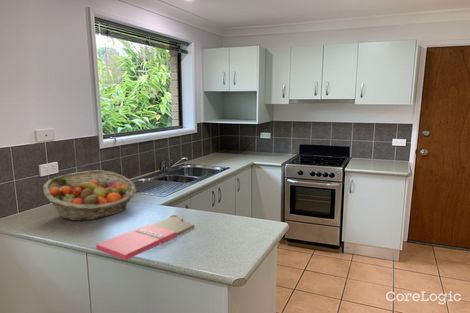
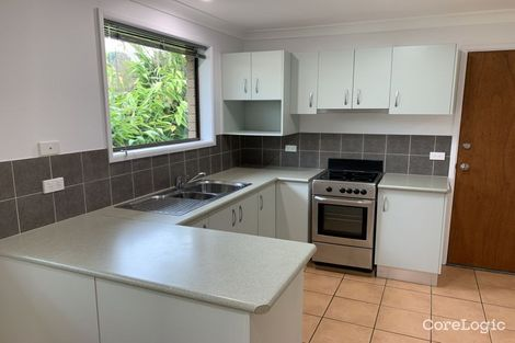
- cutting board [95,214,195,261]
- fruit basket [42,169,137,222]
